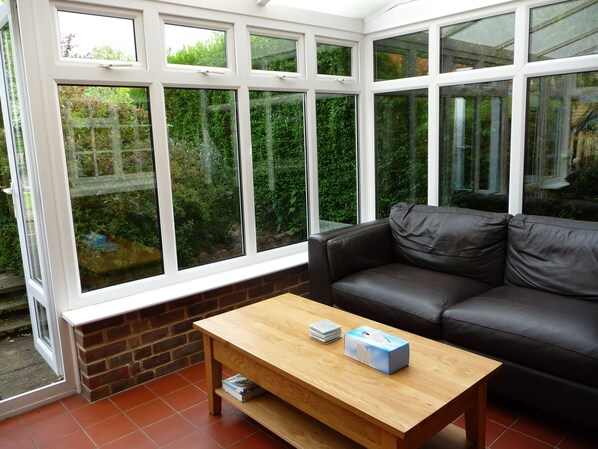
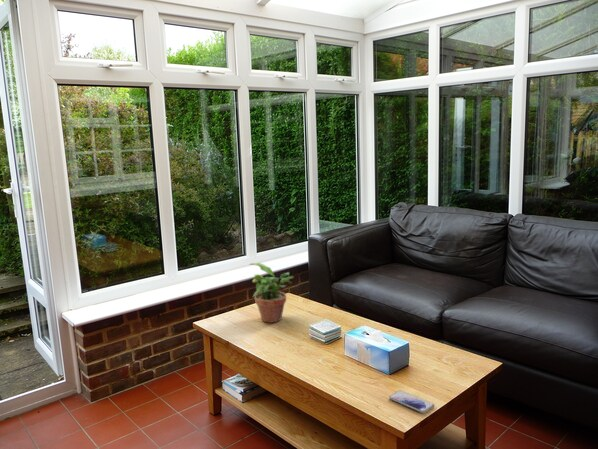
+ potted plant [248,262,295,324]
+ smartphone [388,390,435,414]
